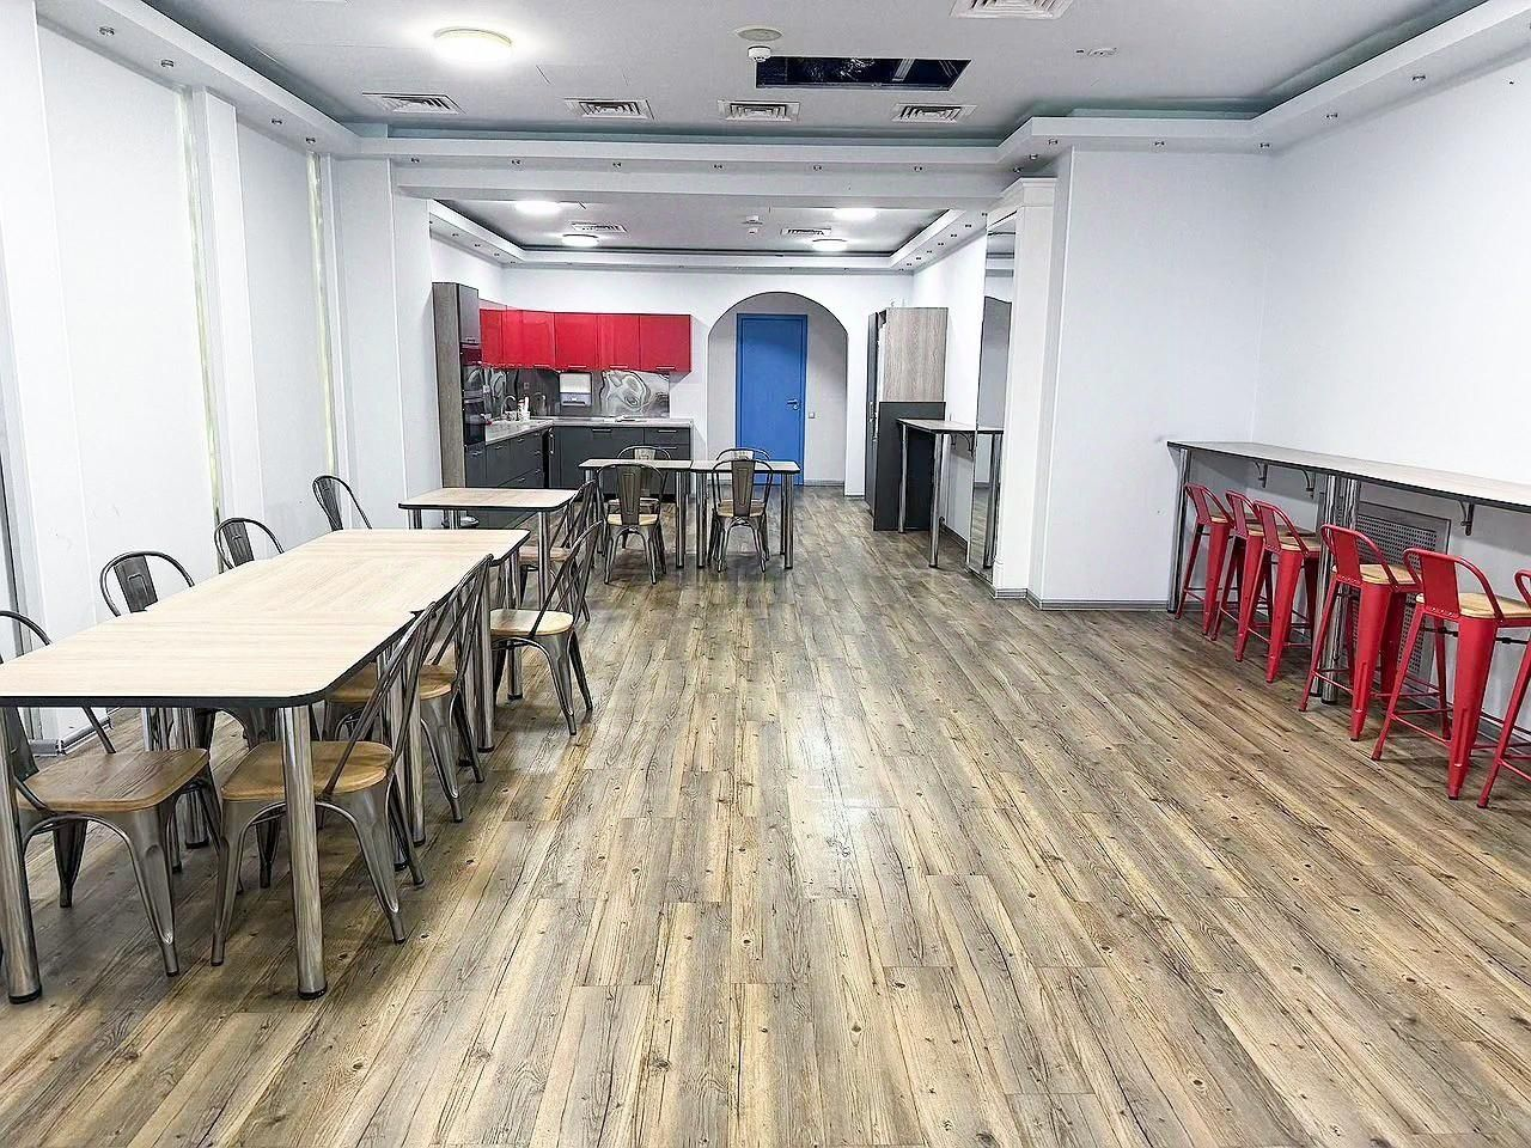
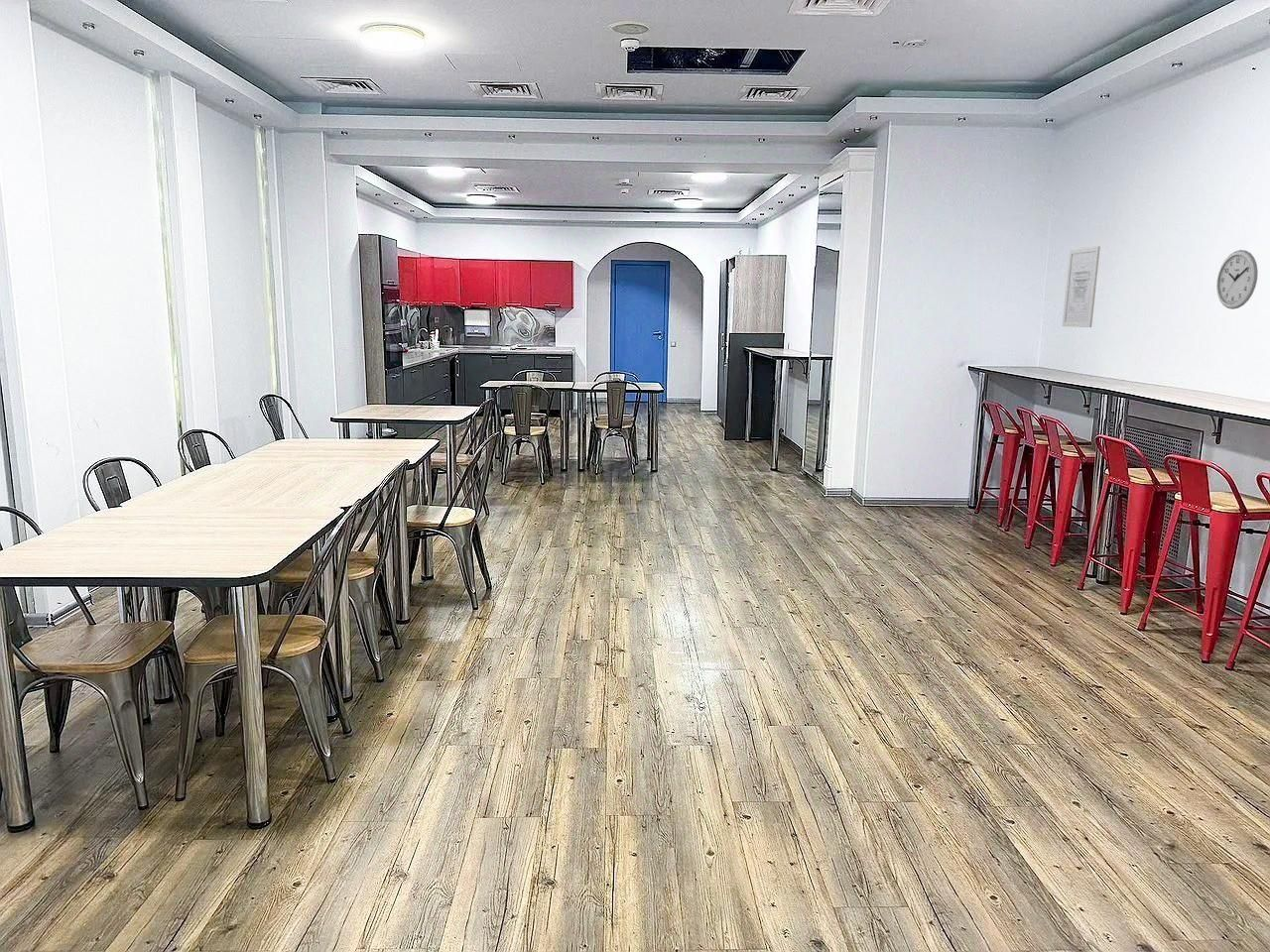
+ wall art [1062,245,1101,328]
+ wall clock [1215,249,1259,310]
